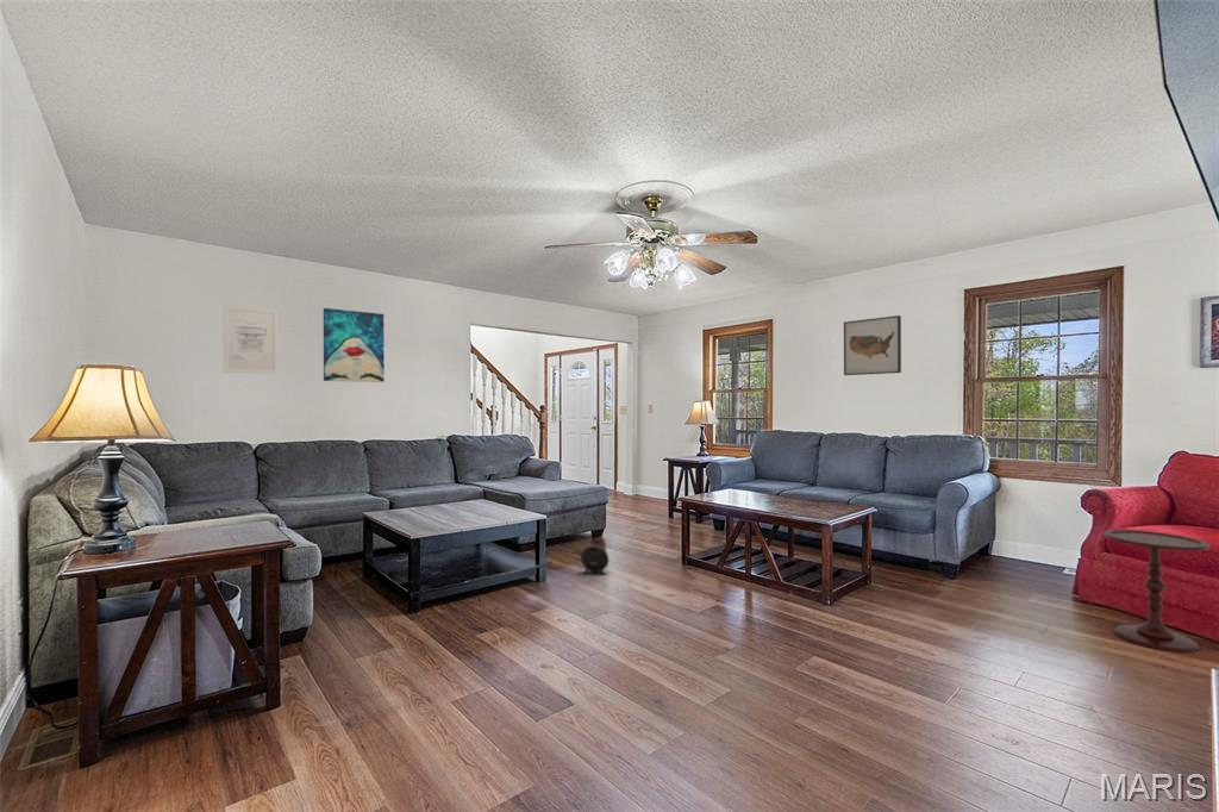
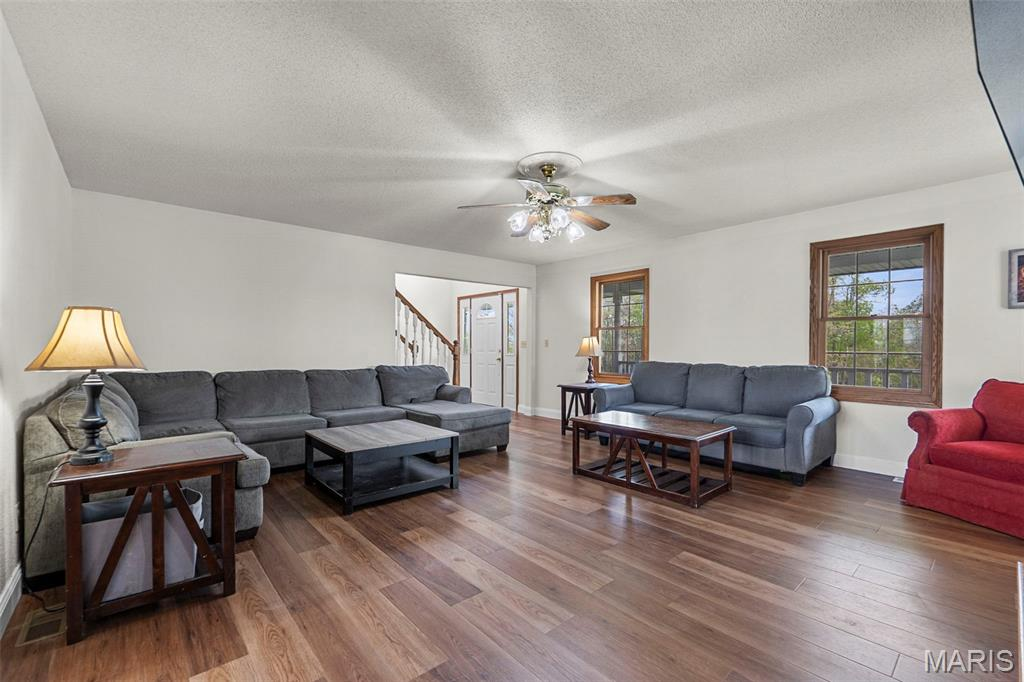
- wall art [323,307,386,383]
- speaker [580,545,610,576]
- side table [1102,529,1211,654]
- wall art [221,304,280,375]
- wall art [843,314,902,376]
